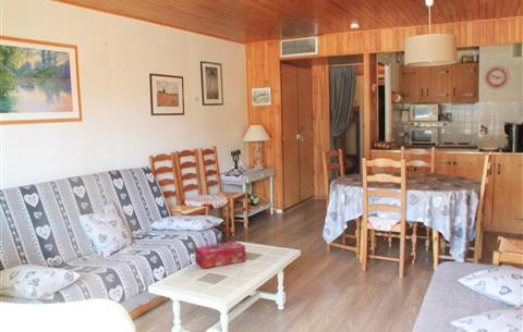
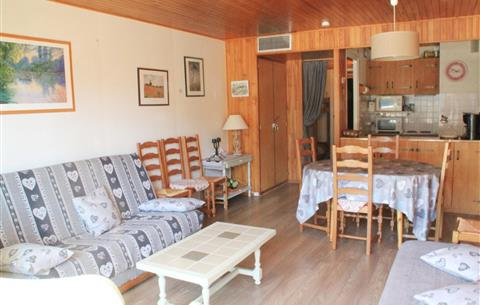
- tissue box [194,241,247,270]
